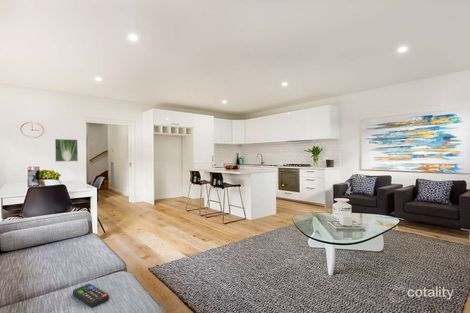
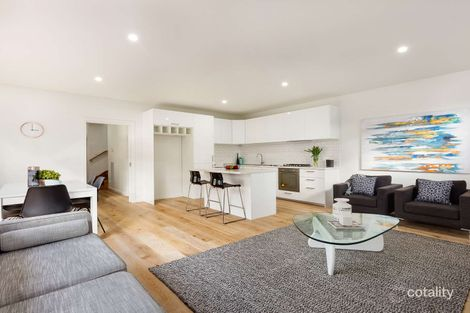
- remote control [72,283,110,308]
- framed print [54,138,79,163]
